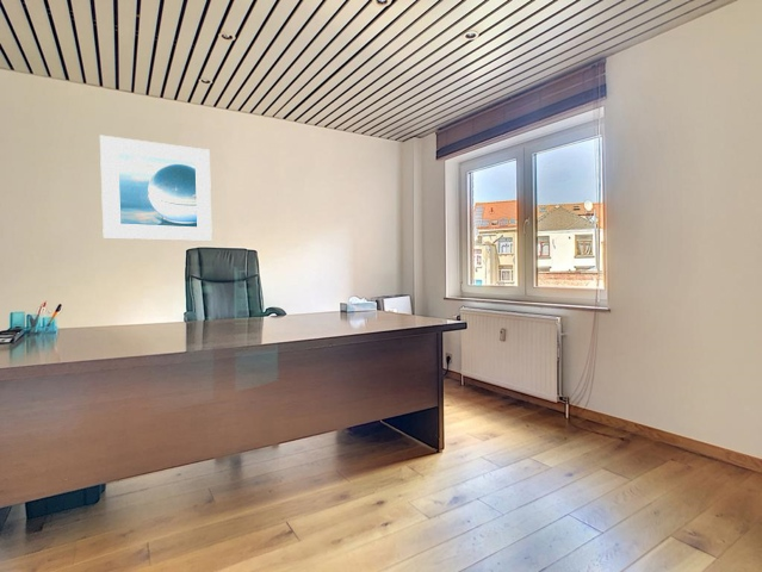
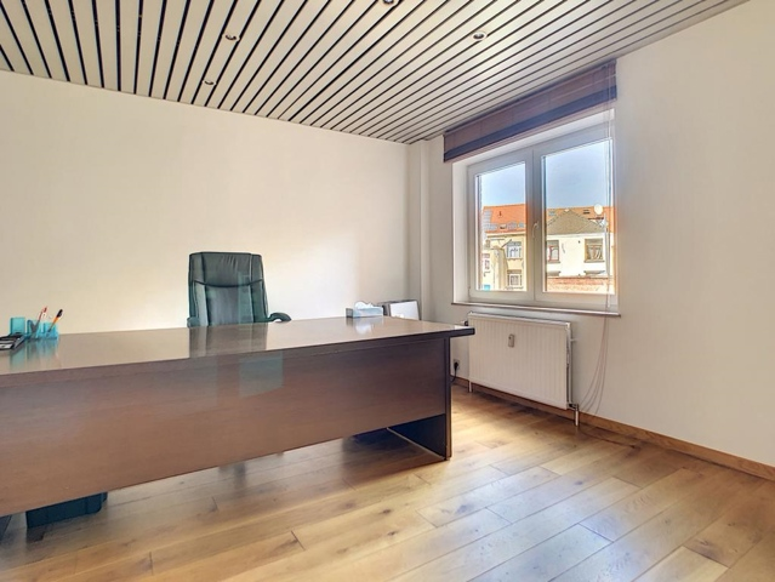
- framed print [99,135,213,242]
